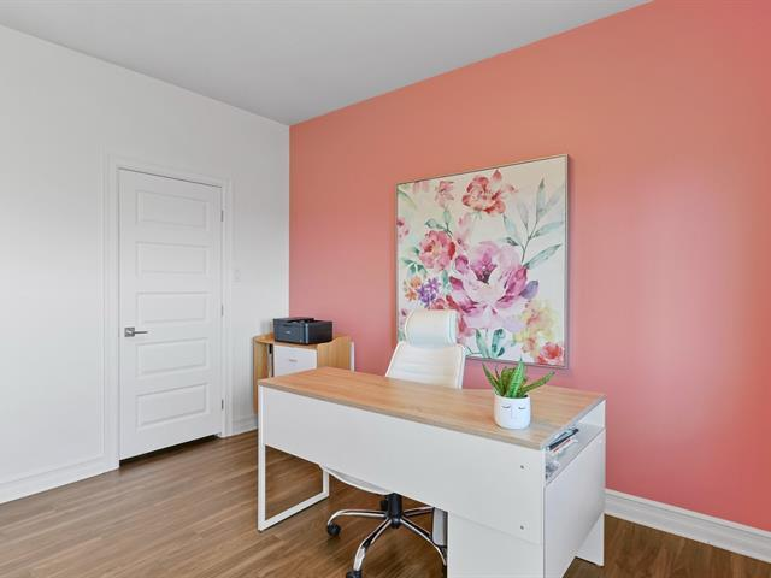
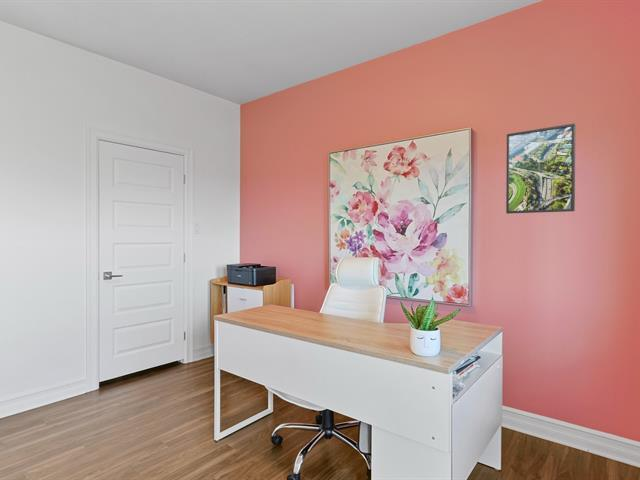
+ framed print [505,123,576,215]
